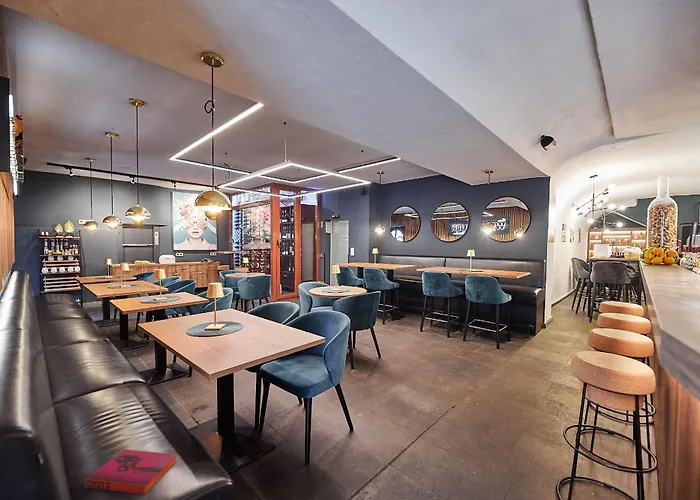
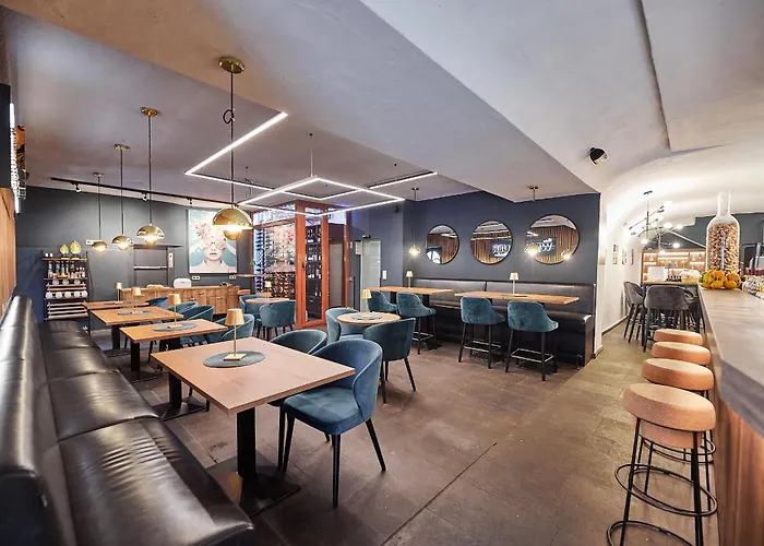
- hardback book [84,448,178,495]
